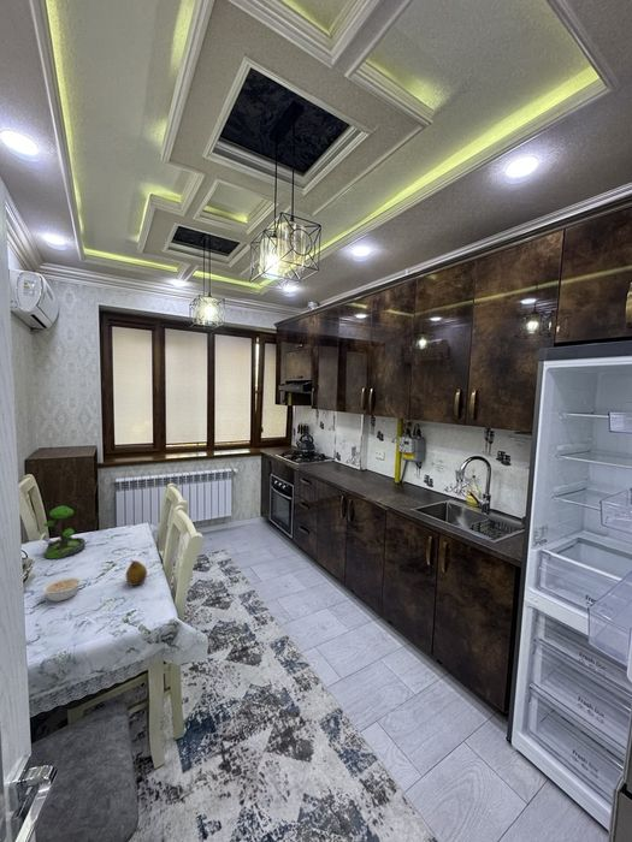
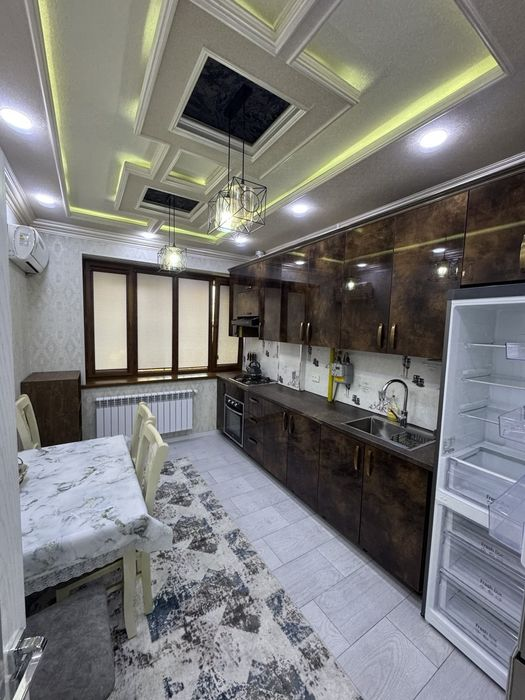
- fruit [124,558,148,587]
- plant [42,505,87,559]
- legume [41,576,83,603]
